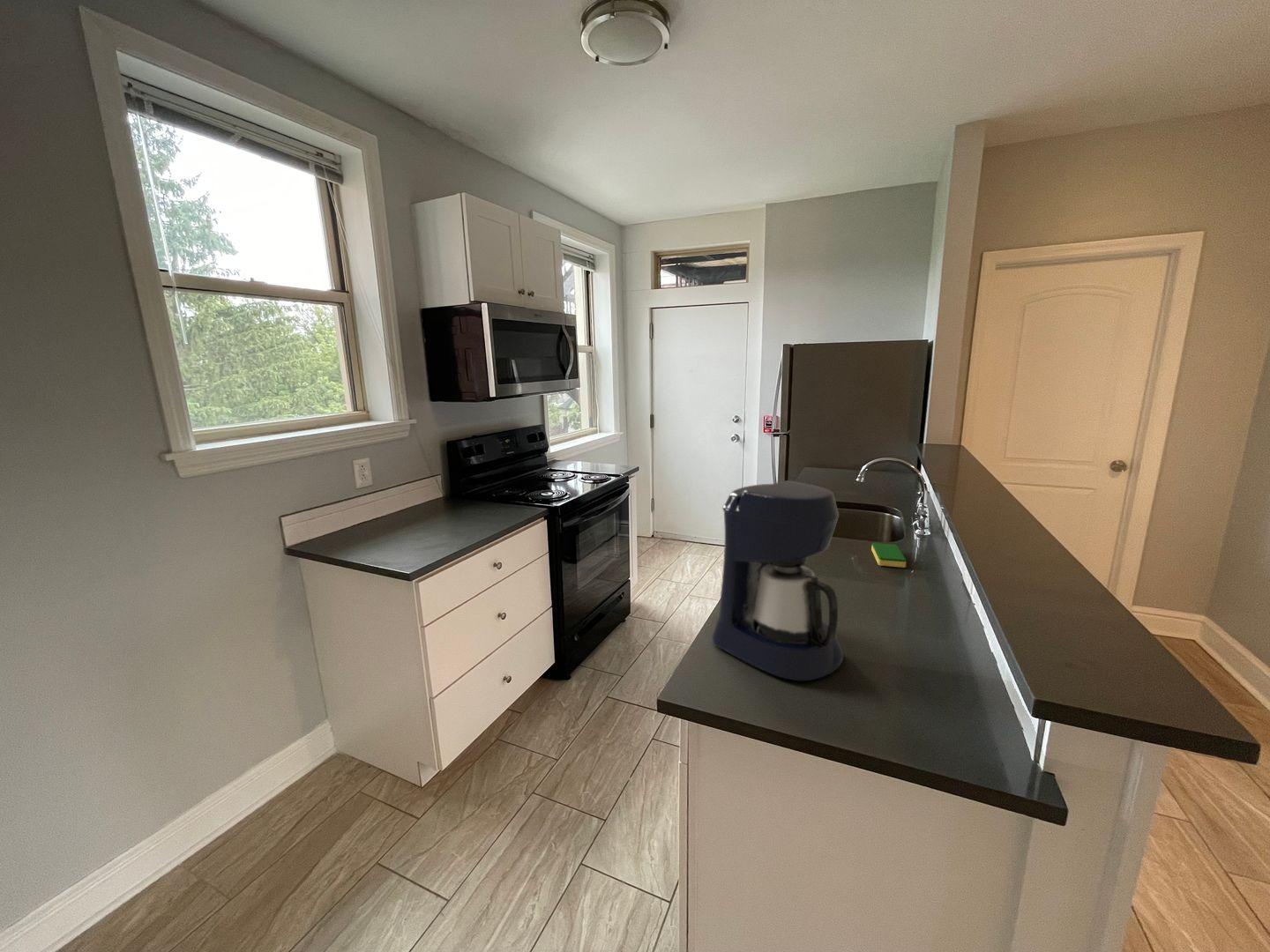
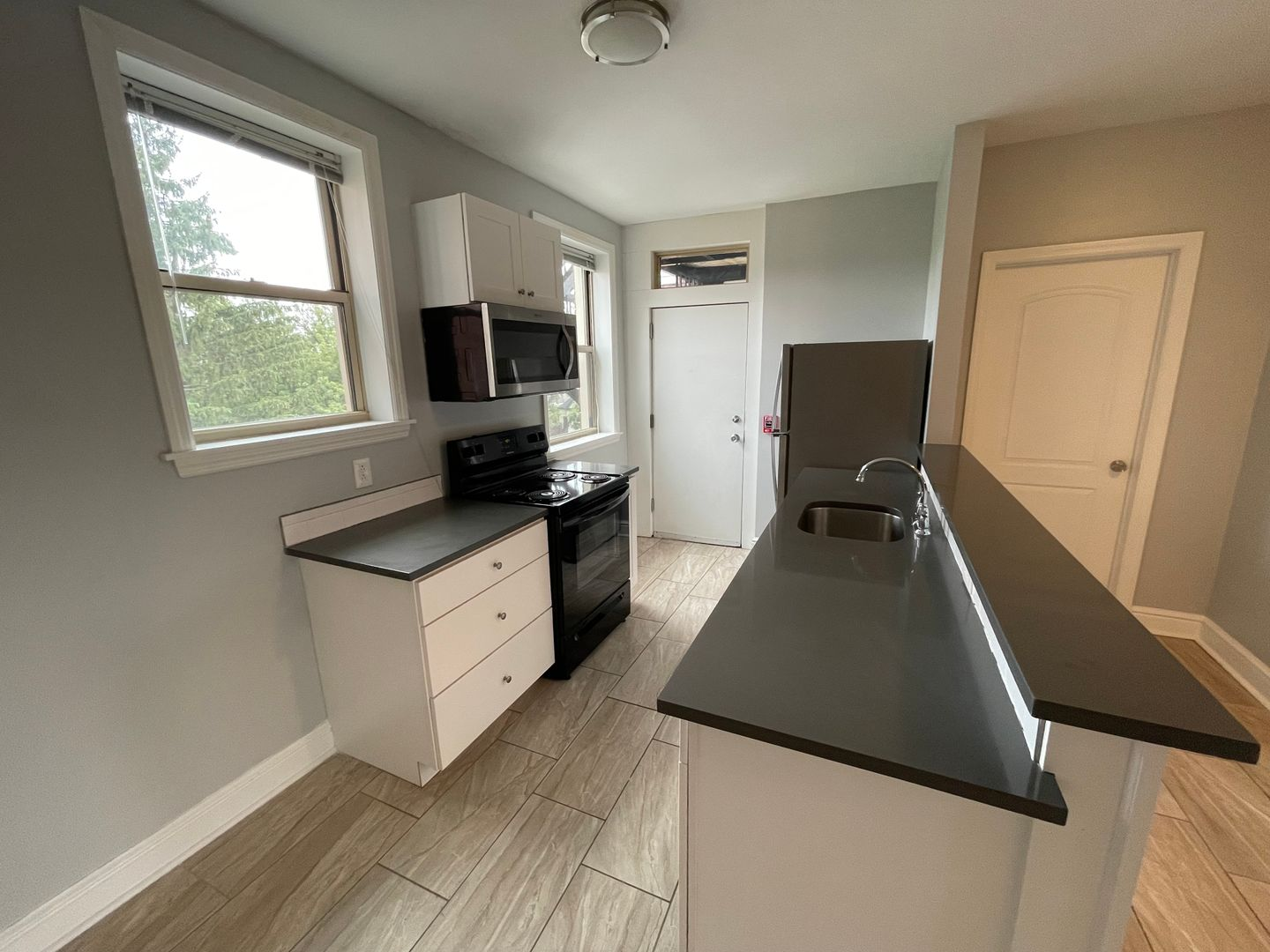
- dish sponge [870,542,908,569]
- coffee maker [711,480,844,681]
